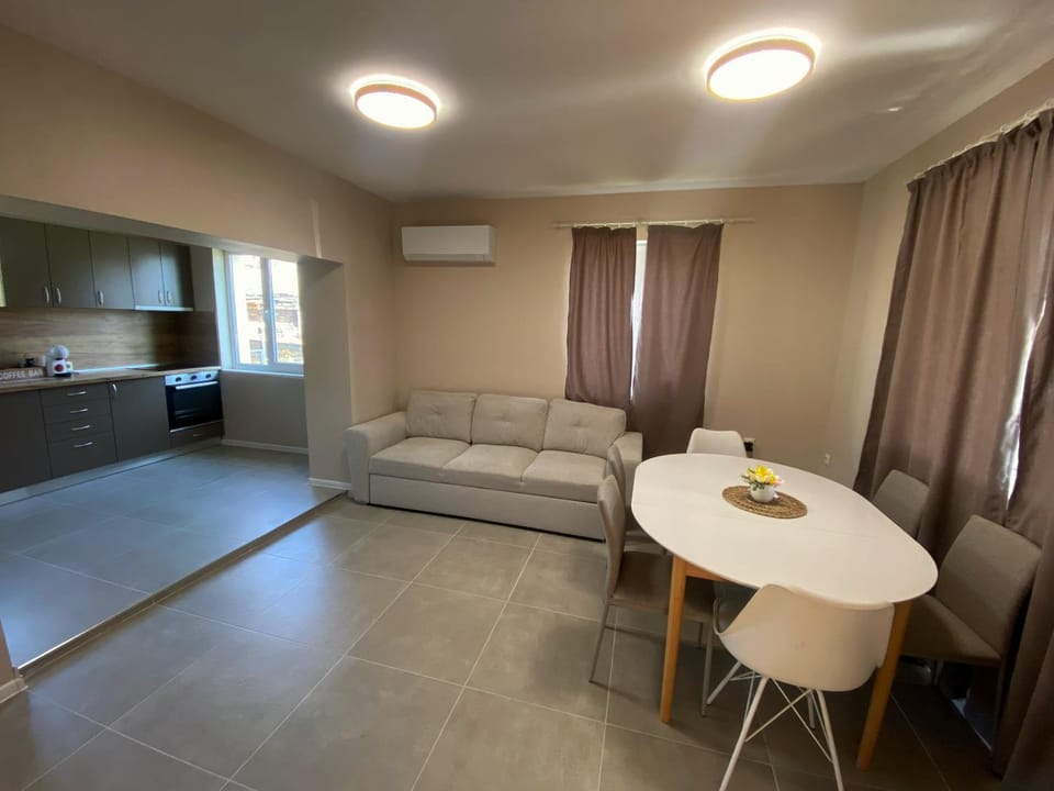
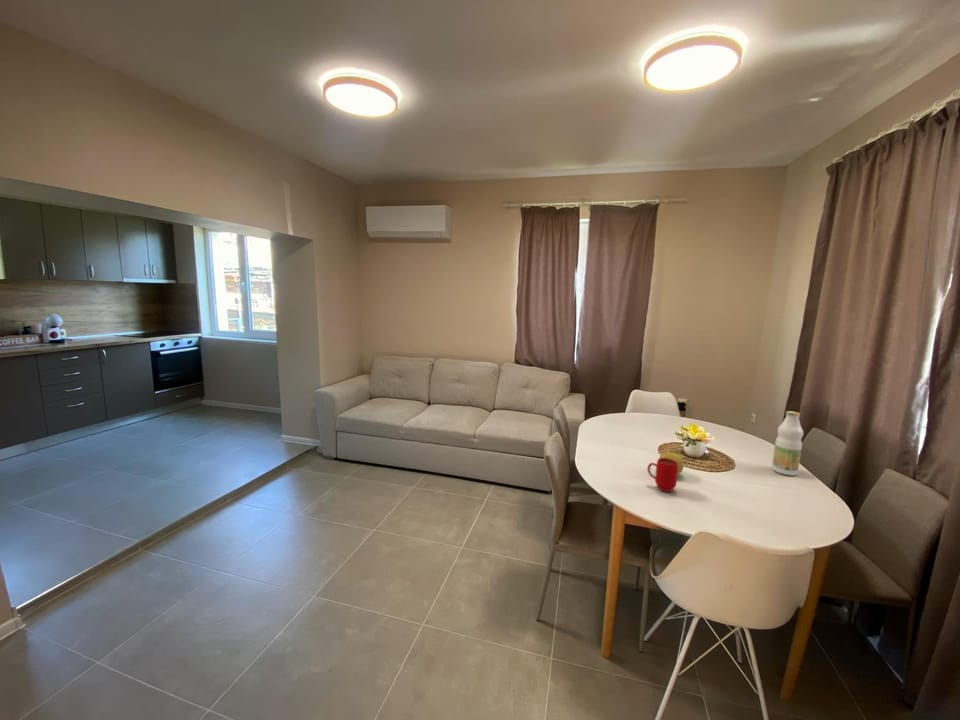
+ fruit [659,452,685,476]
+ mug [647,457,678,493]
+ bottle [771,410,804,477]
